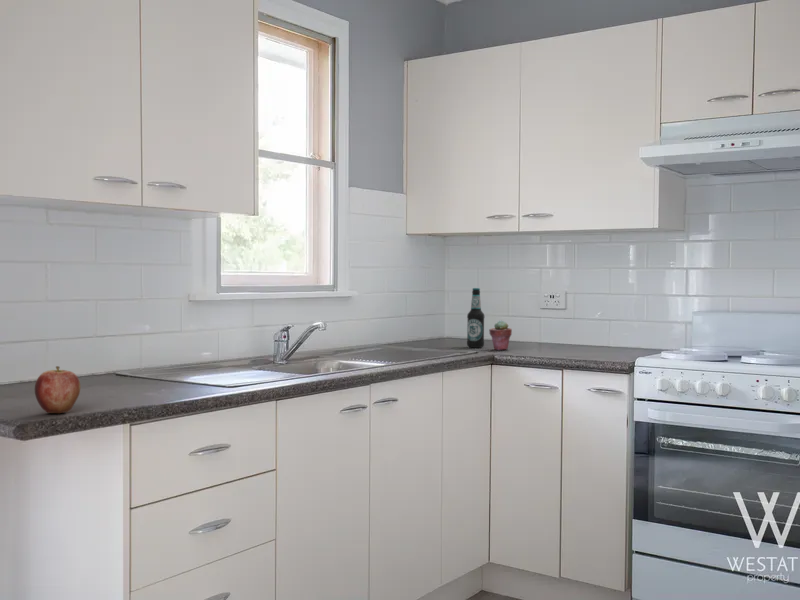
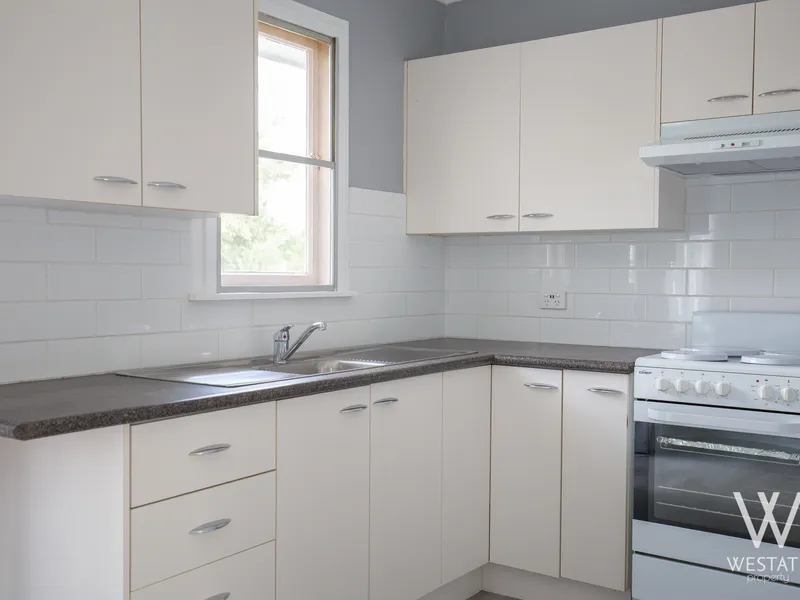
- apple [34,365,81,414]
- bottle [466,287,485,349]
- potted succulent [488,320,513,351]
